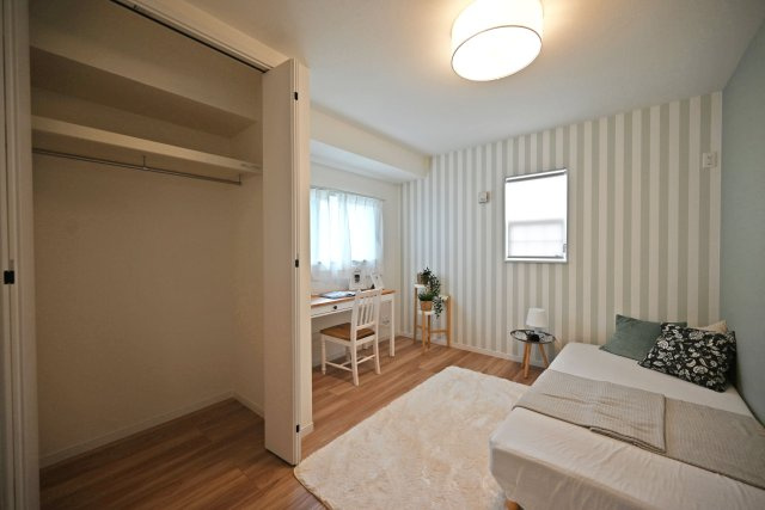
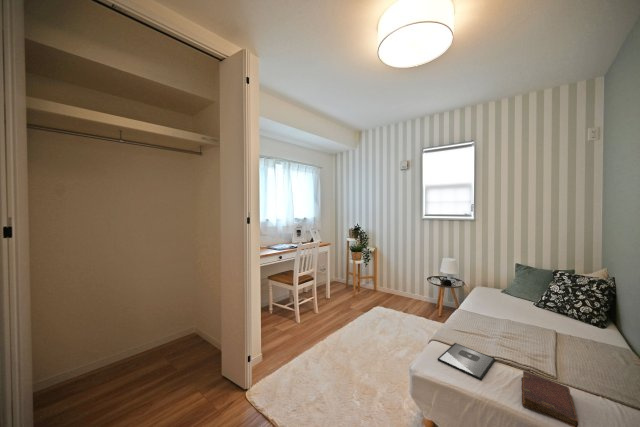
+ diary [520,370,579,427]
+ award [437,342,496,381]
